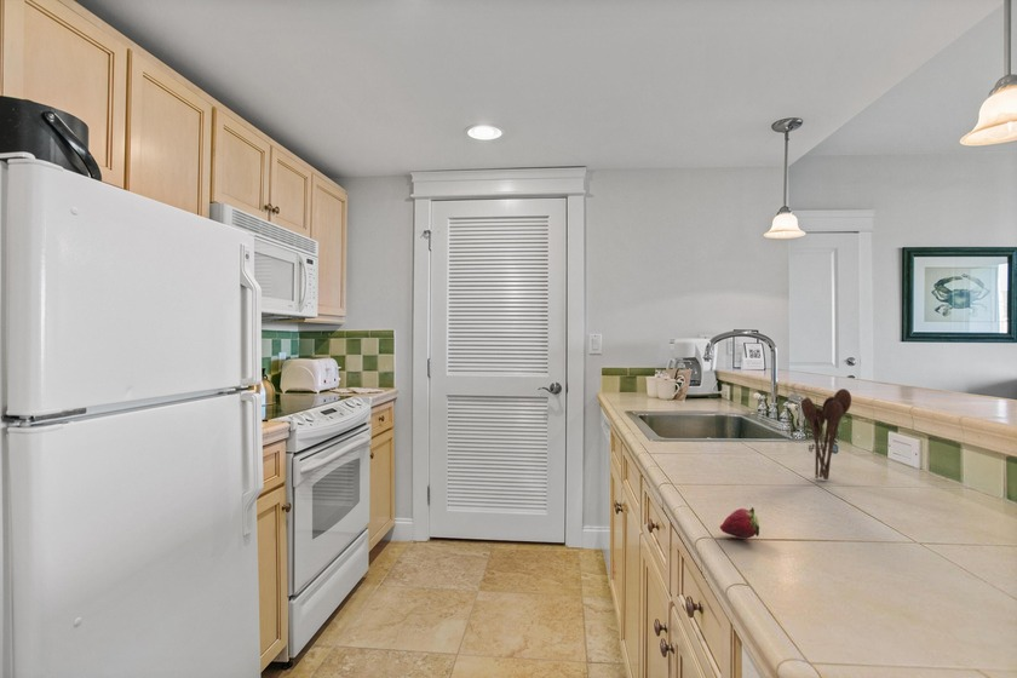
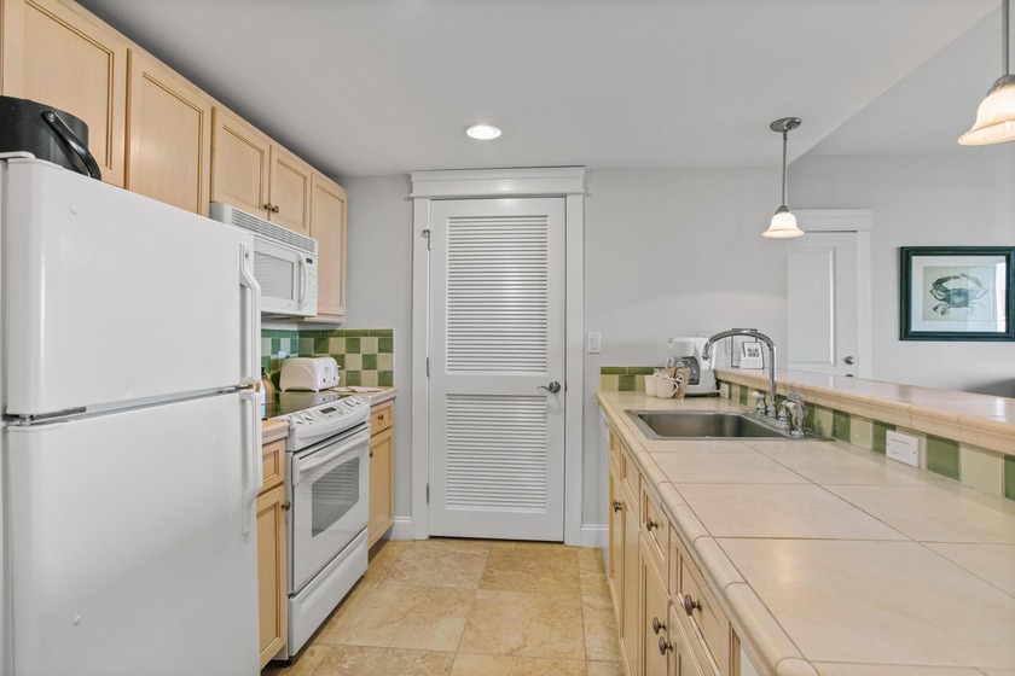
- utensil holder [800,387,852,482]
- fruit [719,506,760,540]
